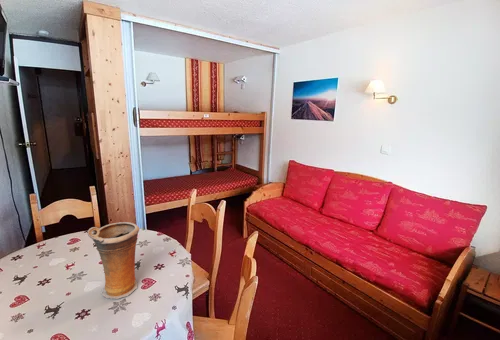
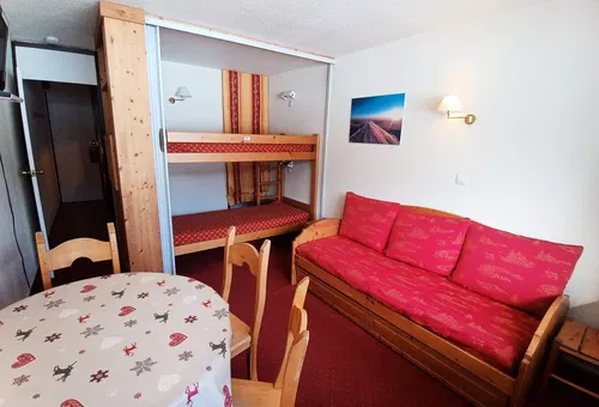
- vase [87,221,140,300]
